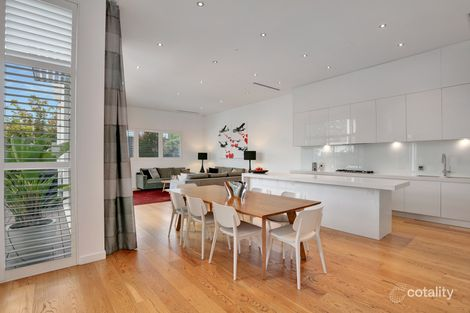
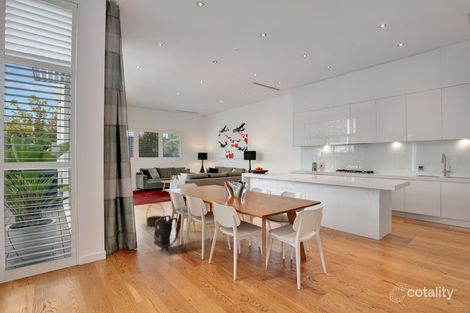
+ basket [145,201,165,227]
+ backpack [153,214,180,253]
